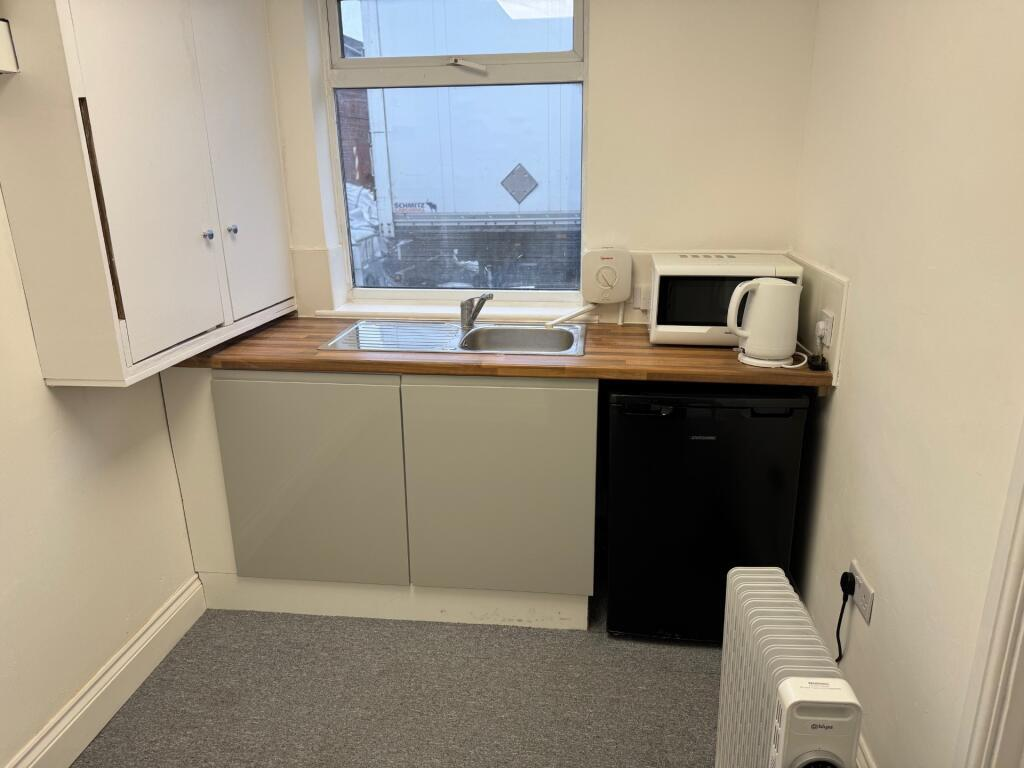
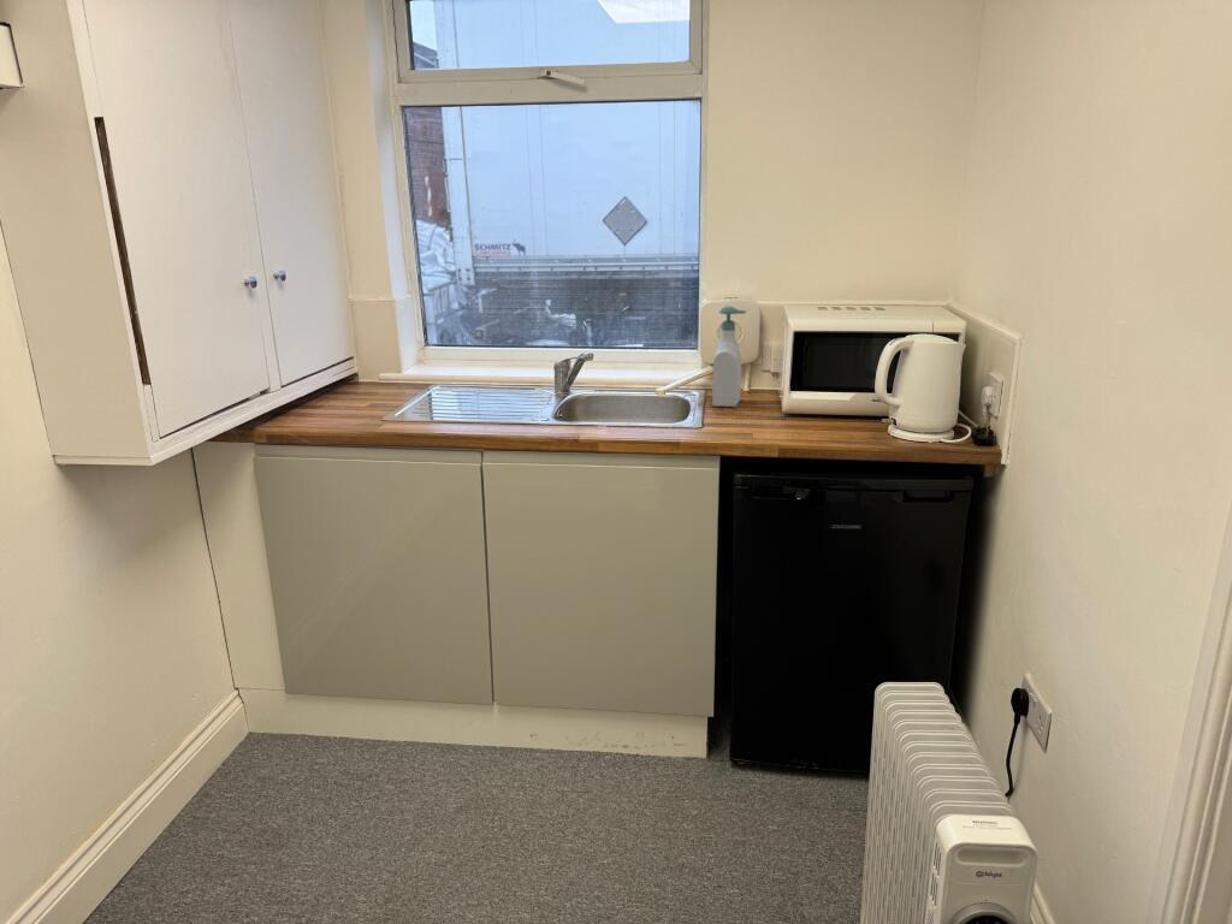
+ soap bottle [711,304,748,408]
